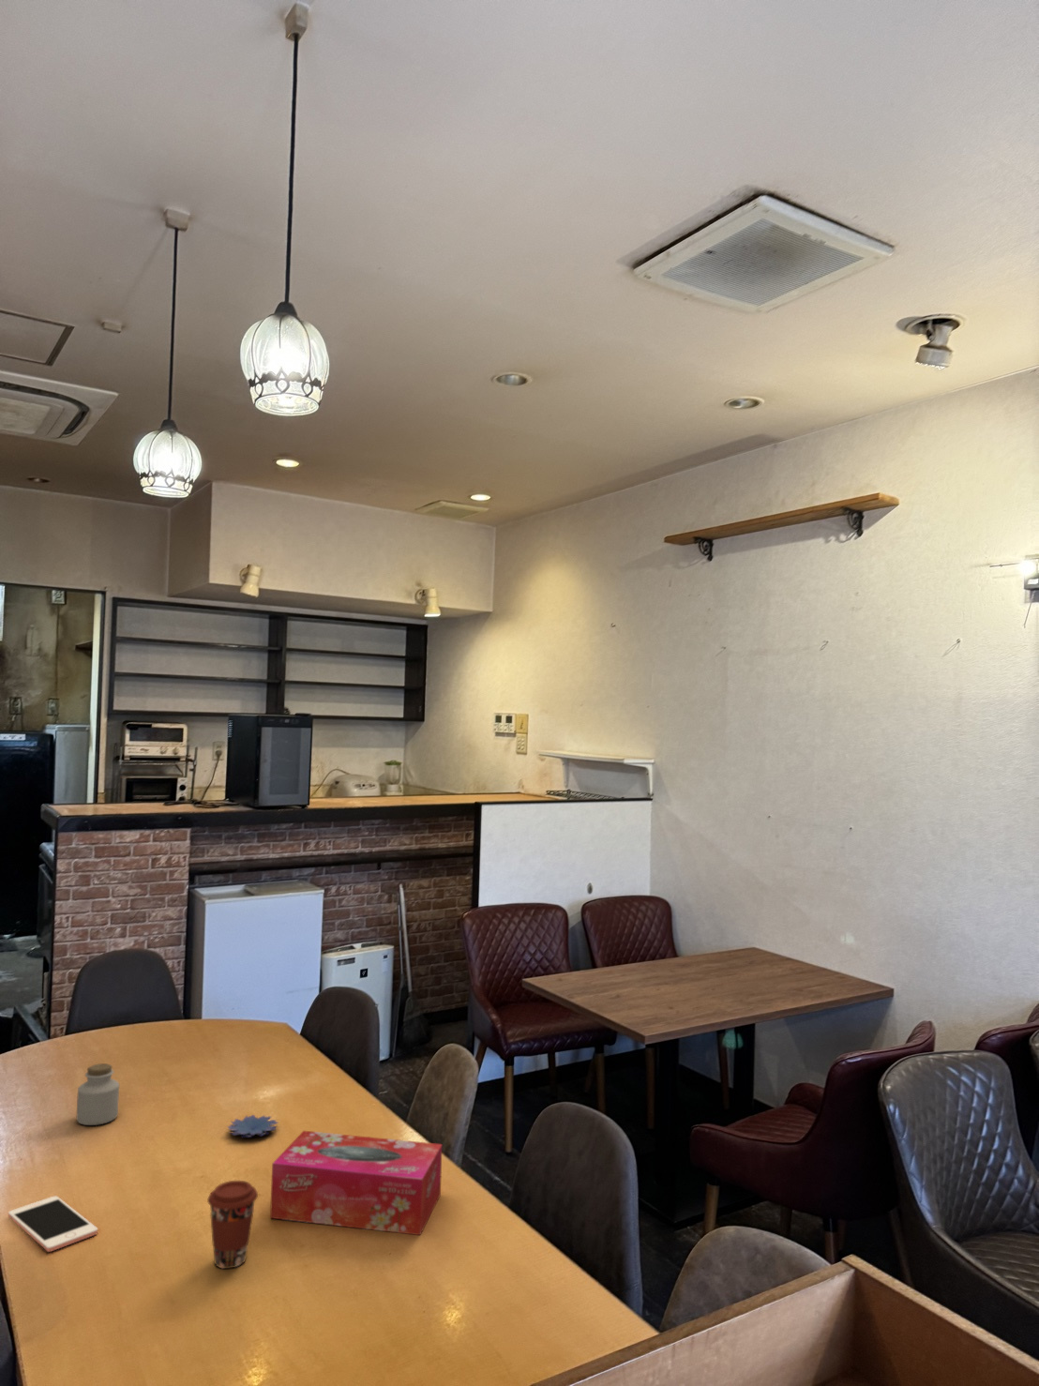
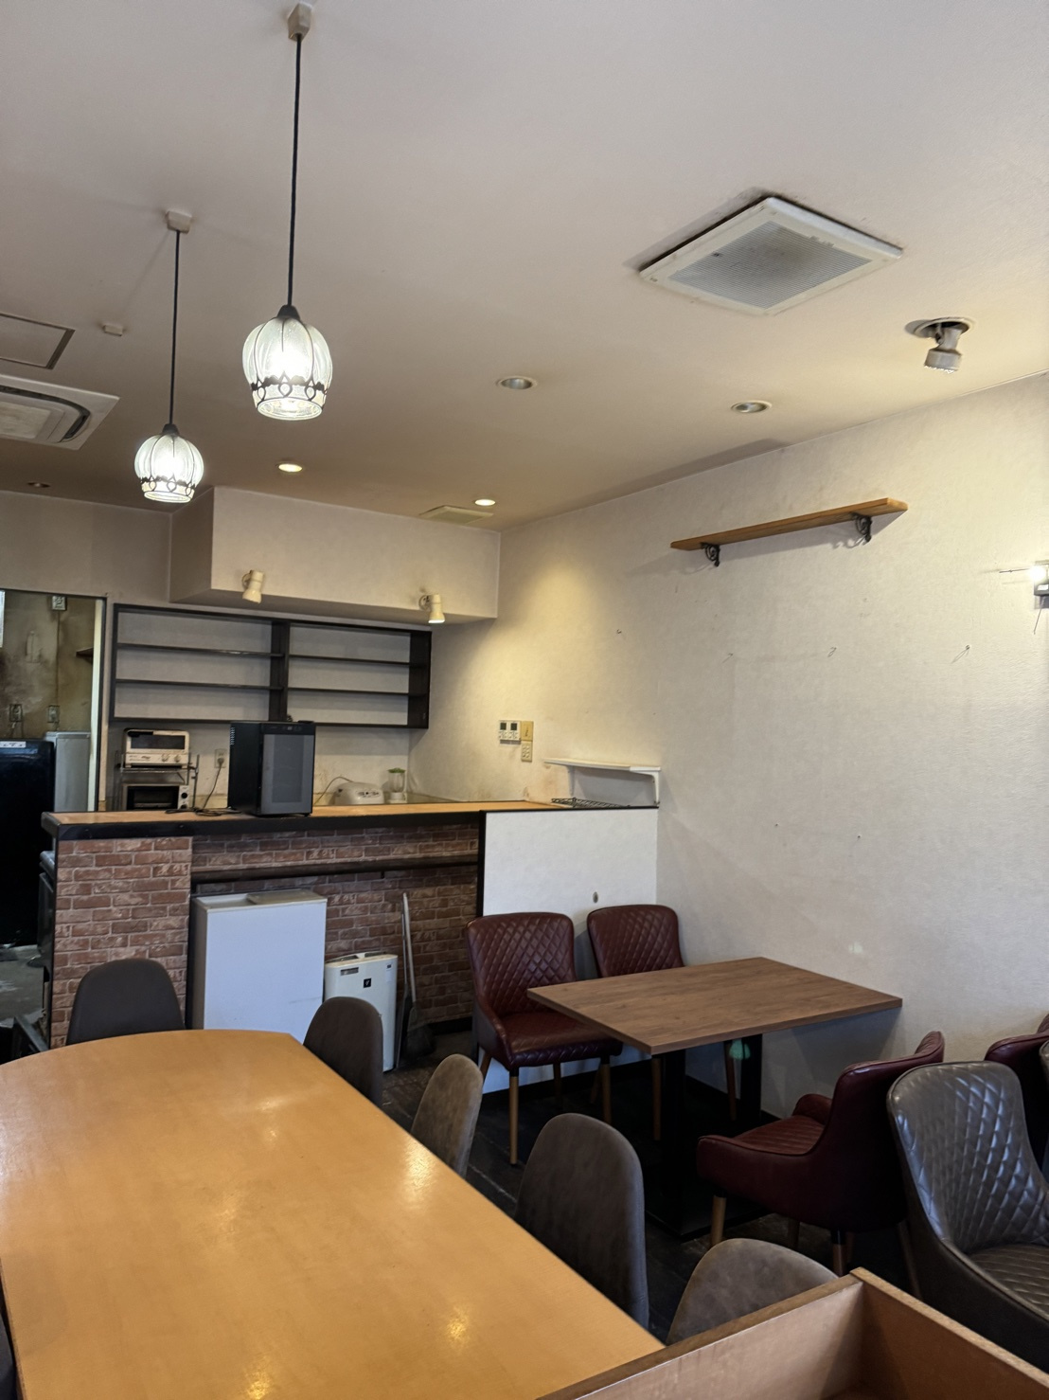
- flower [227,1114,279,1138]
- cell phone [8,1195,98,1253]
- coffee cup [206,1180,259,1269]
- jar [76,1063,120,1126]
- tissue box [270,1130,443,1236]
